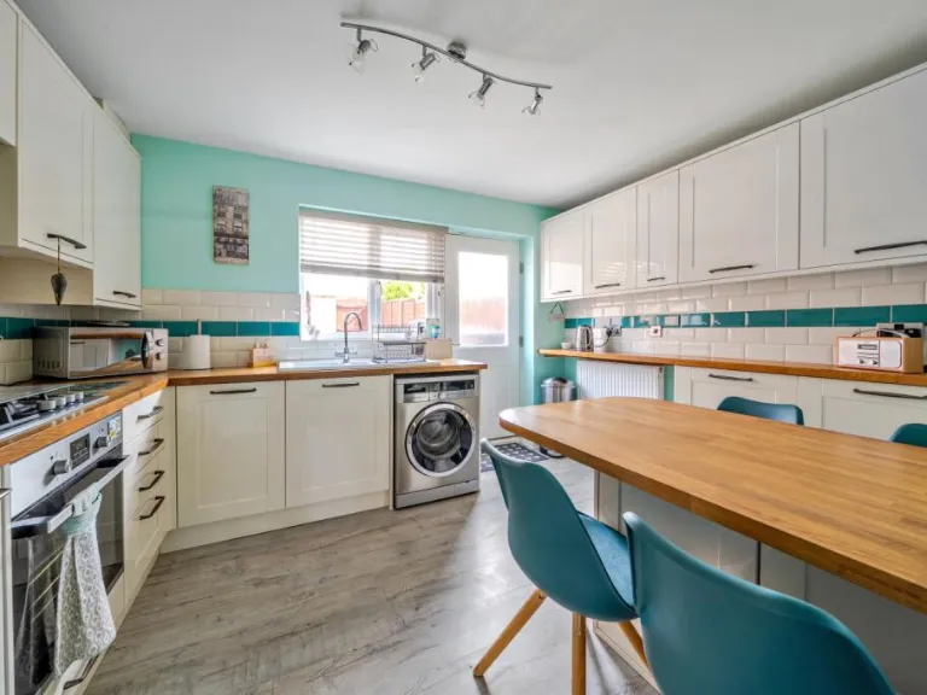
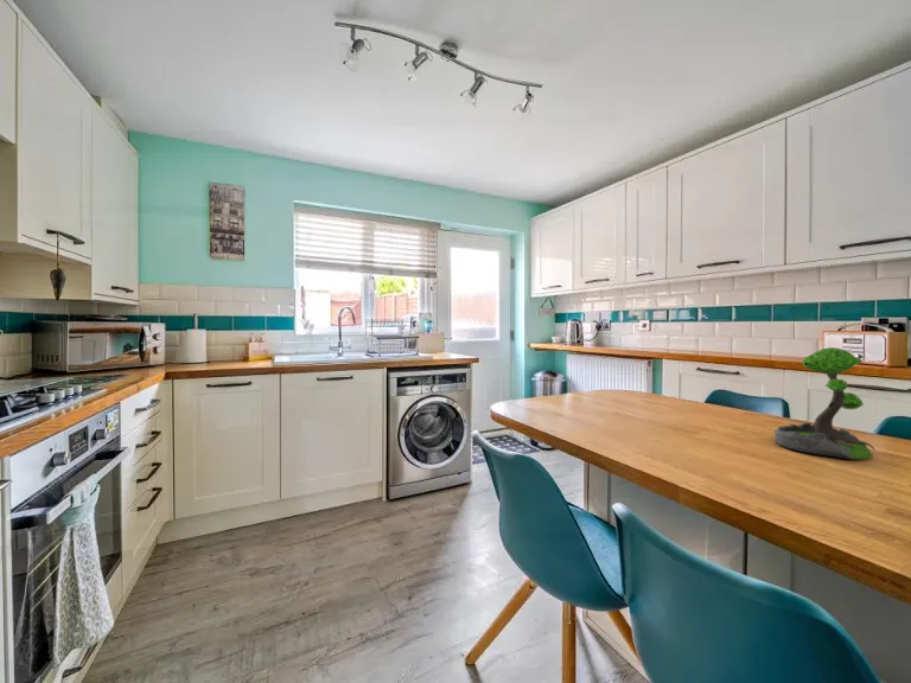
+ plant [773,346,875,460]
